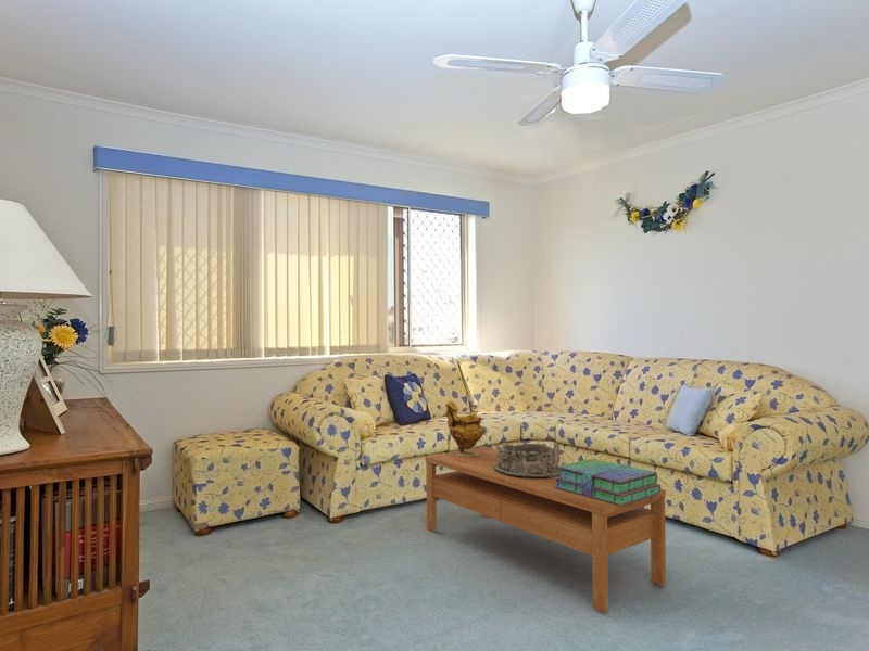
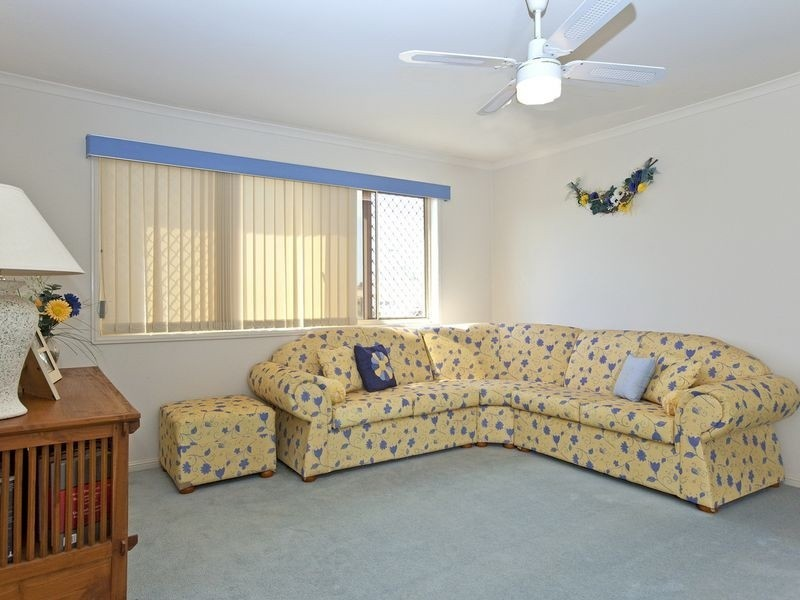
- vase [444,399,486,457]
- coffee table [425,446,667,614]
- stack of books [554,458,662,506]
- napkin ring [494,442,562,477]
